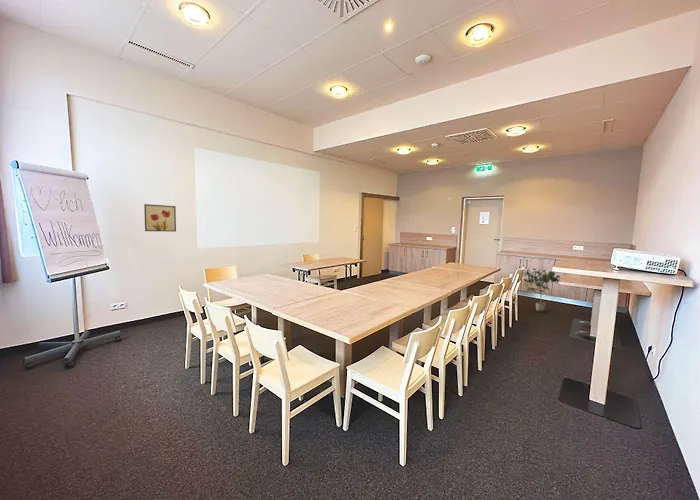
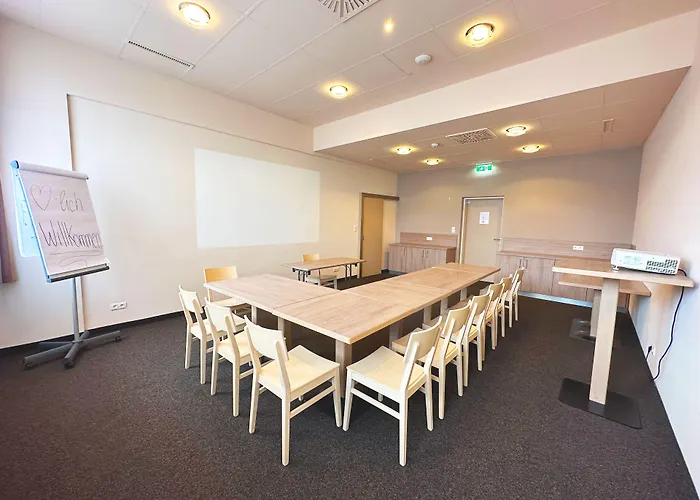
- potted plant [523,267,561,313]
- wall art [143,203,177,232]
